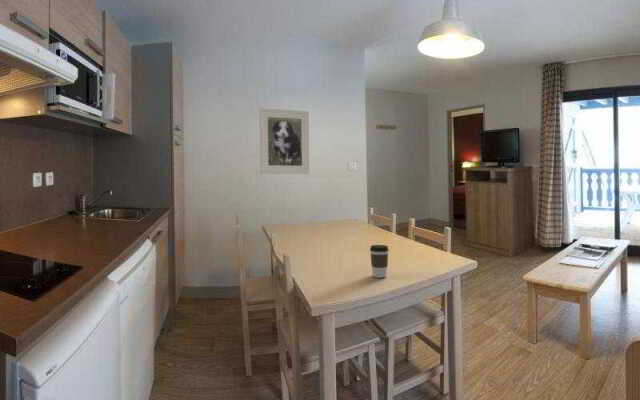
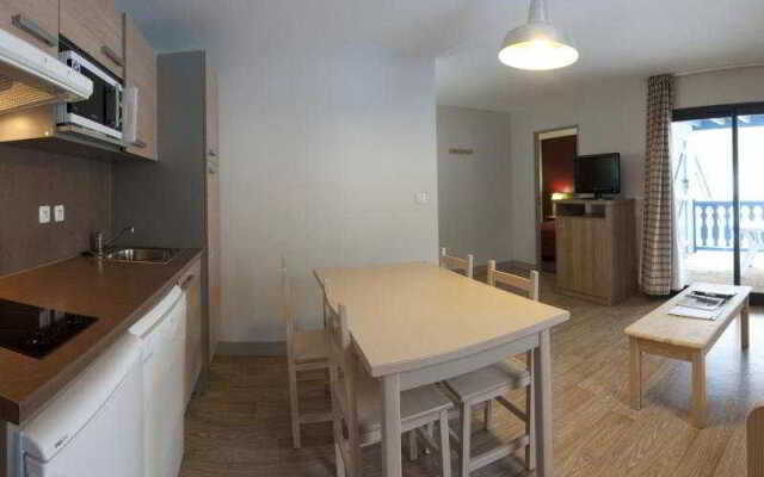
- coffee cup [369,244,390,279]
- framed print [258,107,311,175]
